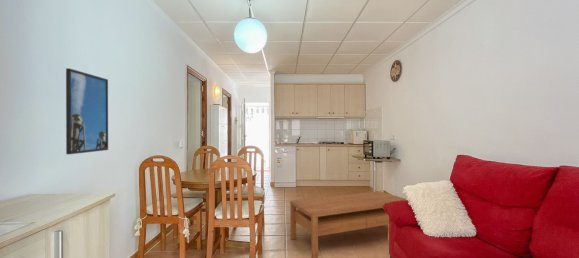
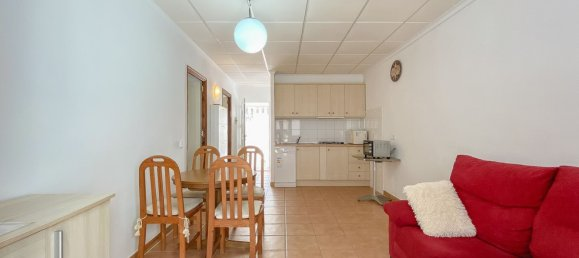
- coffee table [289,190,407,258]
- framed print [65,67,109,155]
